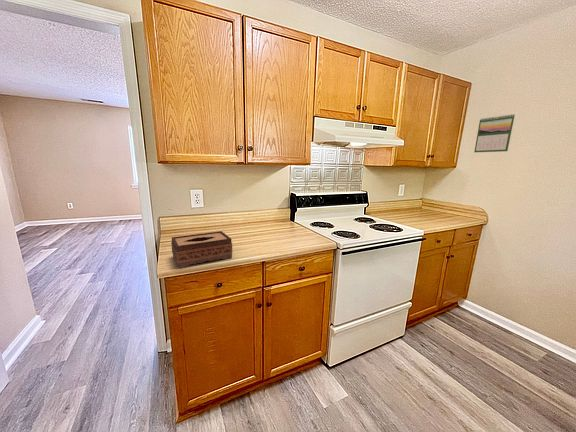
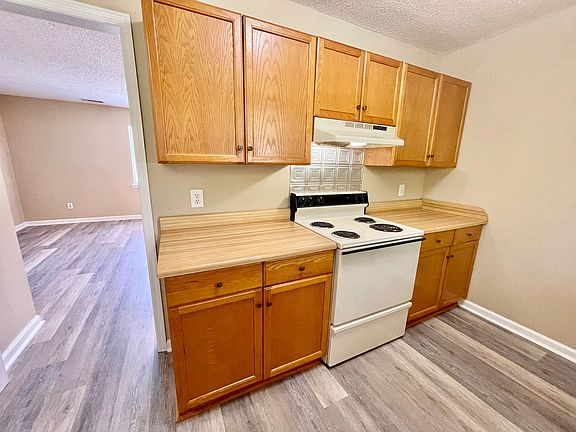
- tissue box [170,230,233,269]
- calendar [473,113,516,153]
